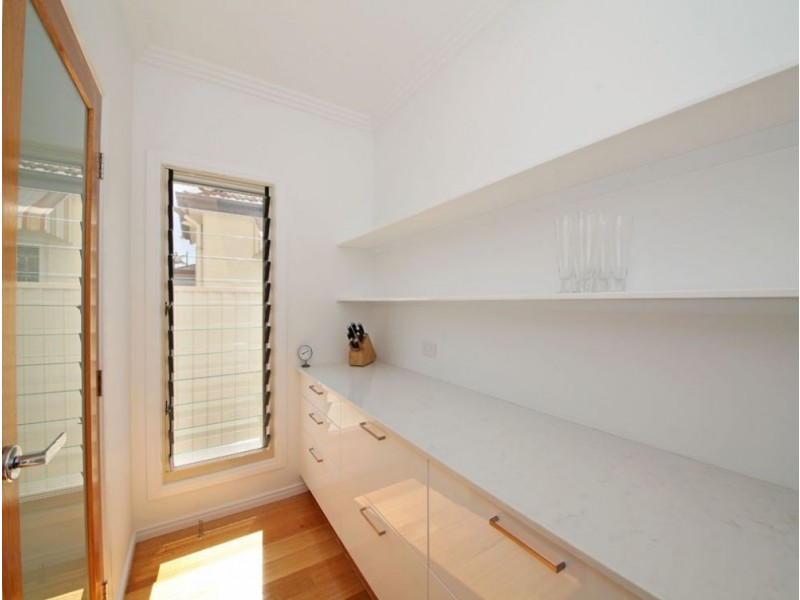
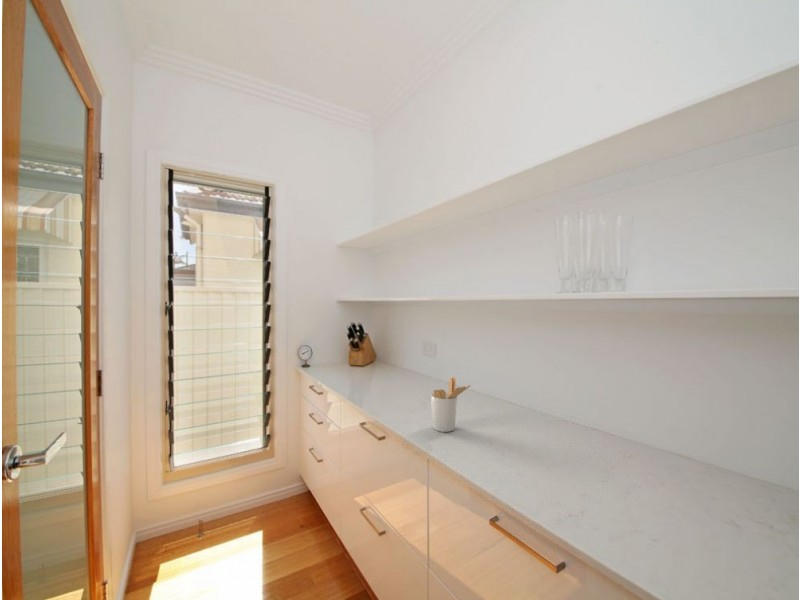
+ utensil holder [430,376,472,433]
